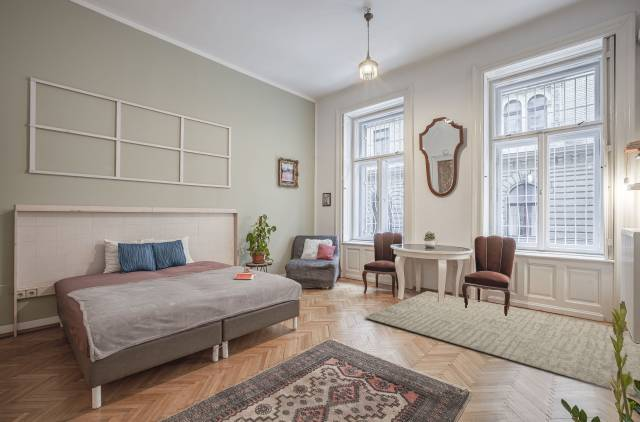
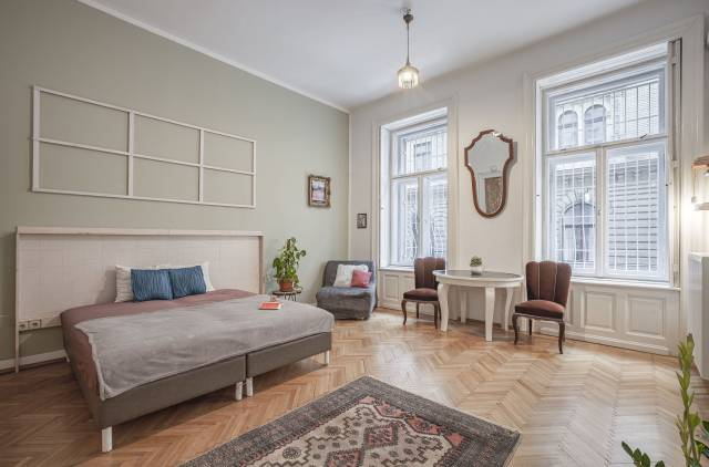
- rug [364,290,640,397]
